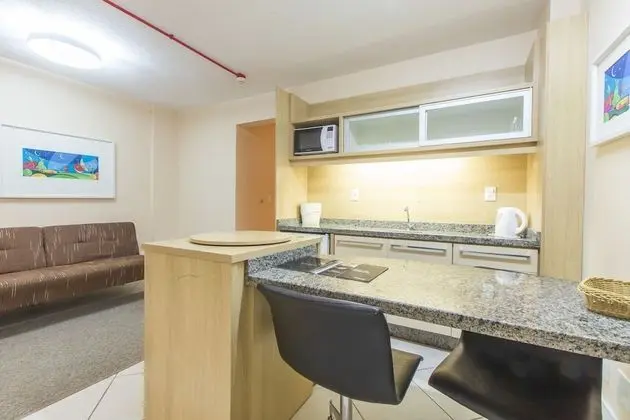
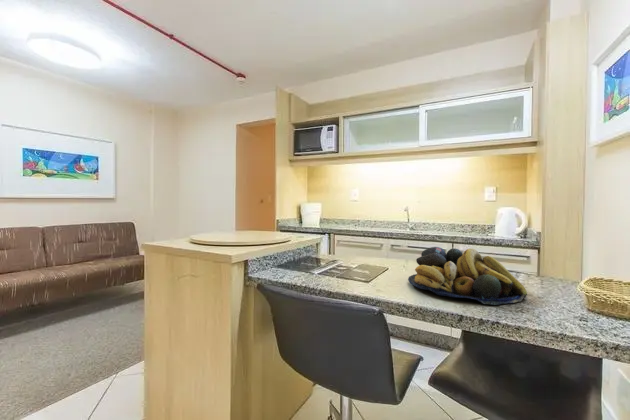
+ fruit bowl [407,246,528,306]
